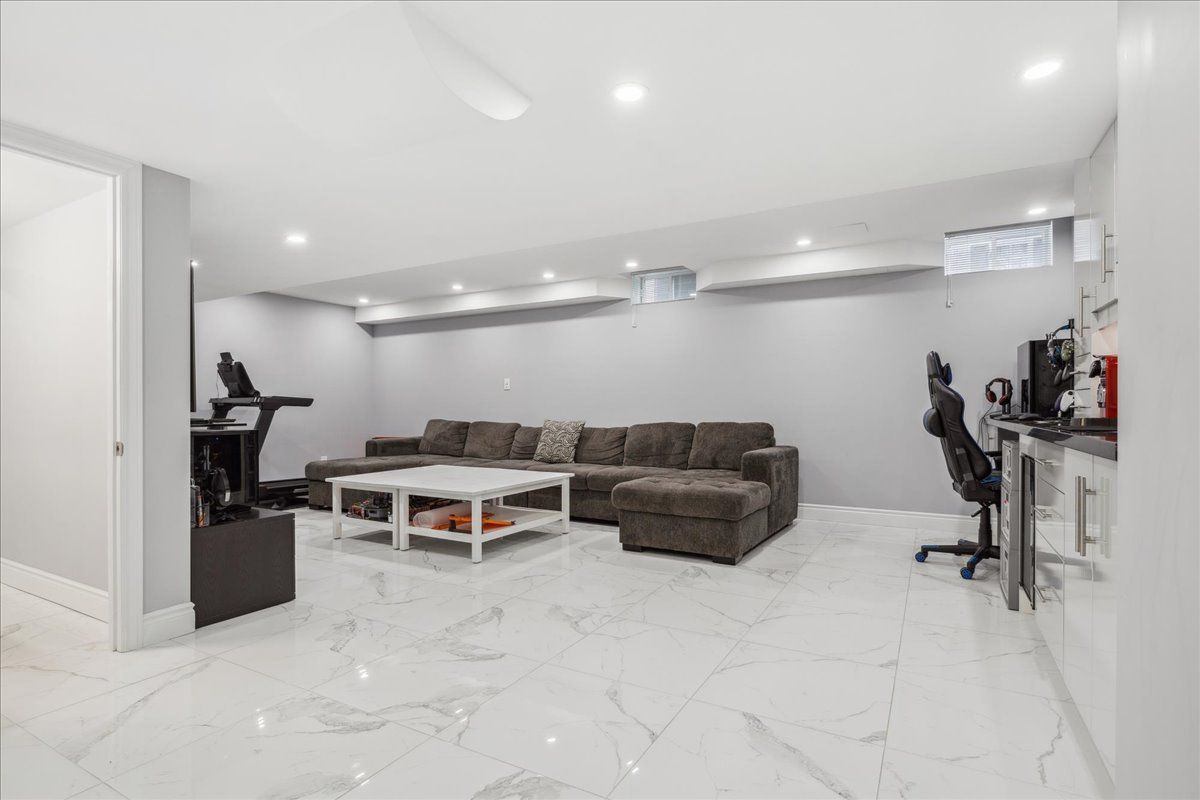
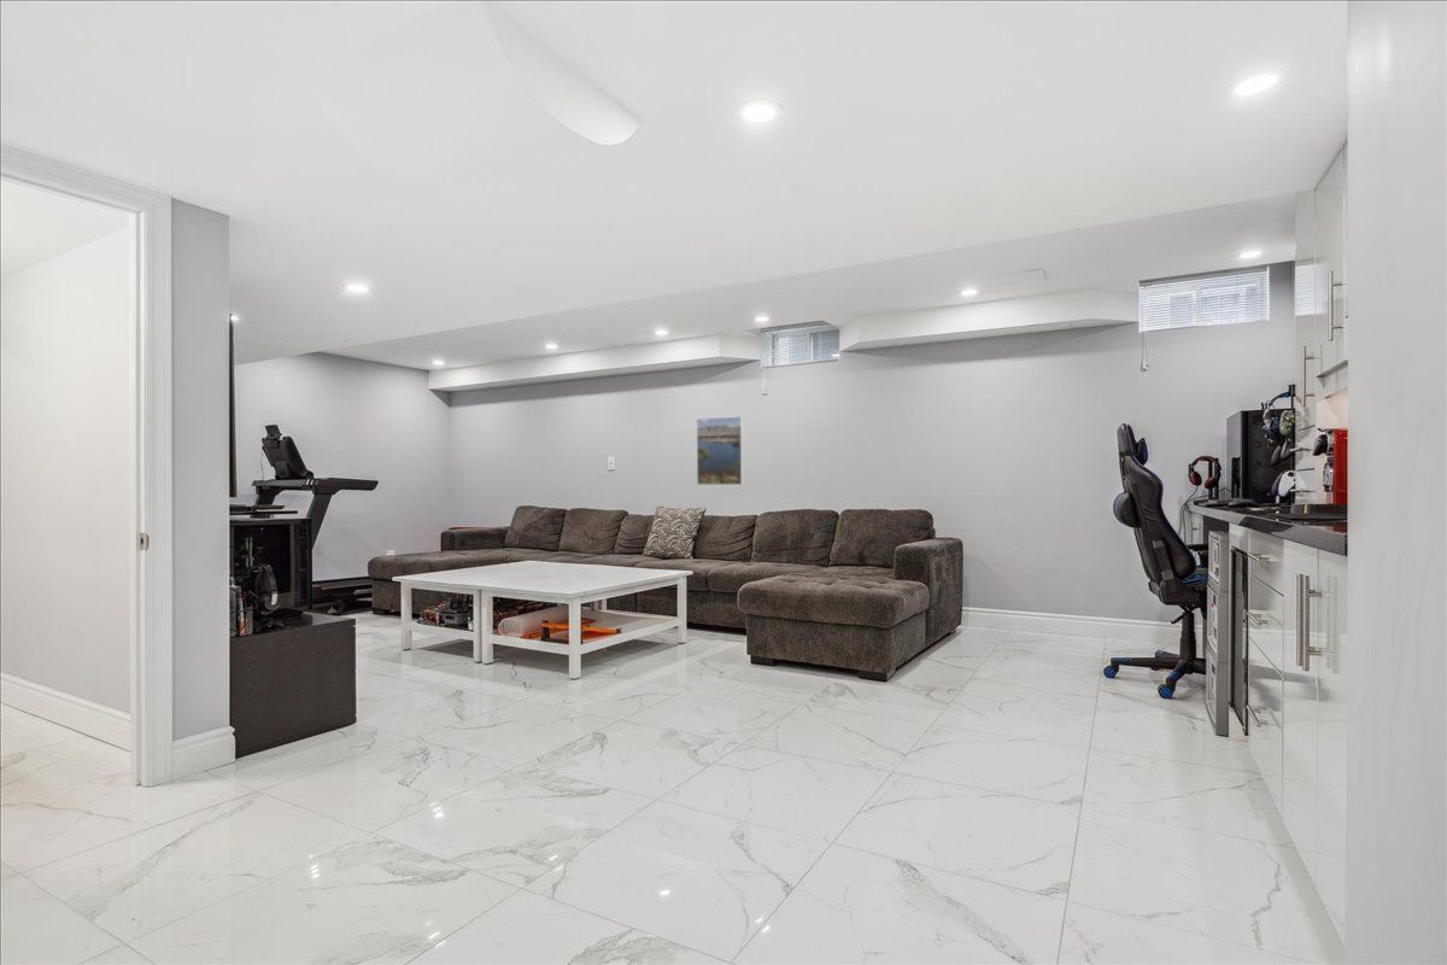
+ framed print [696,415,744,486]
